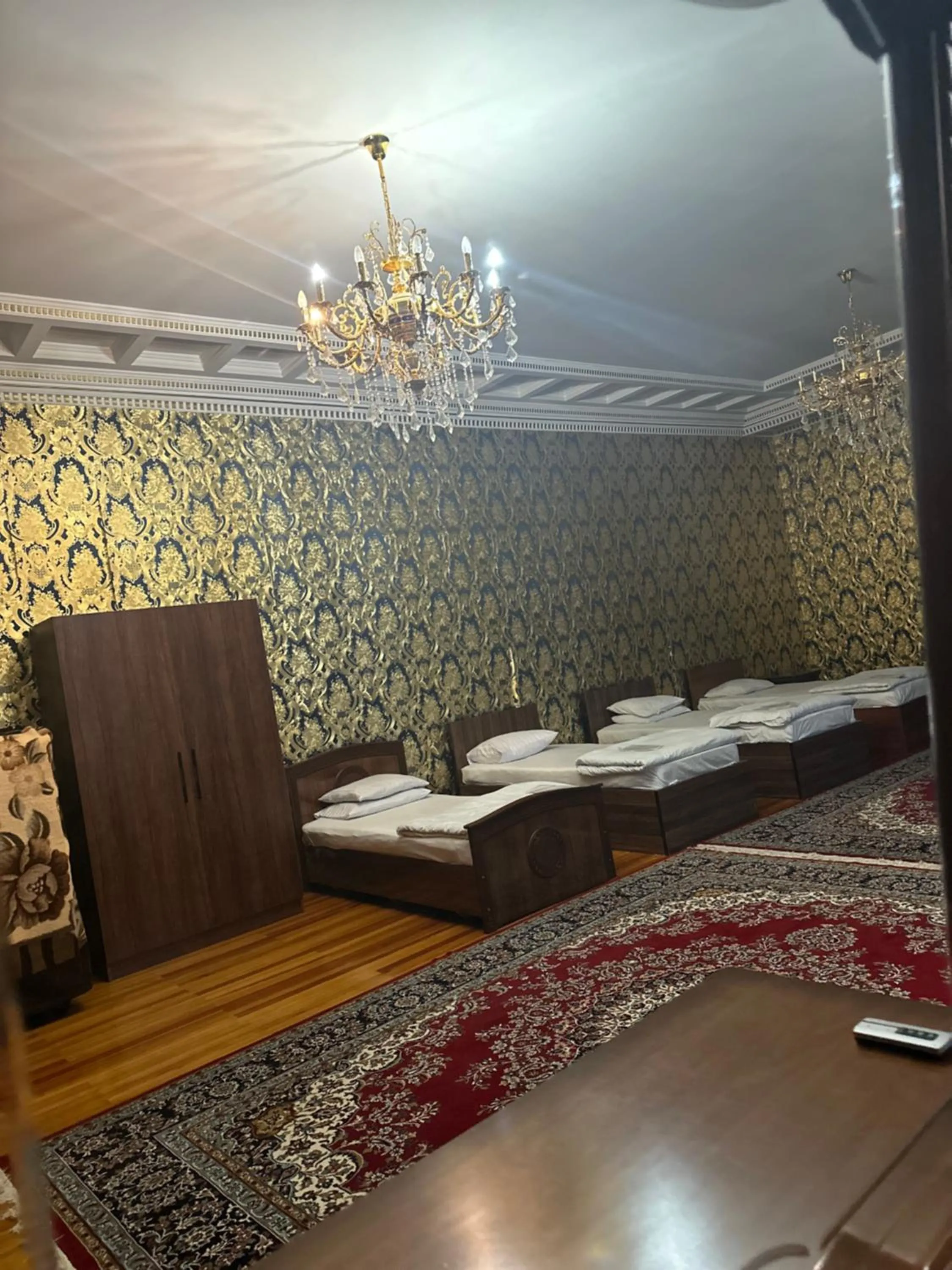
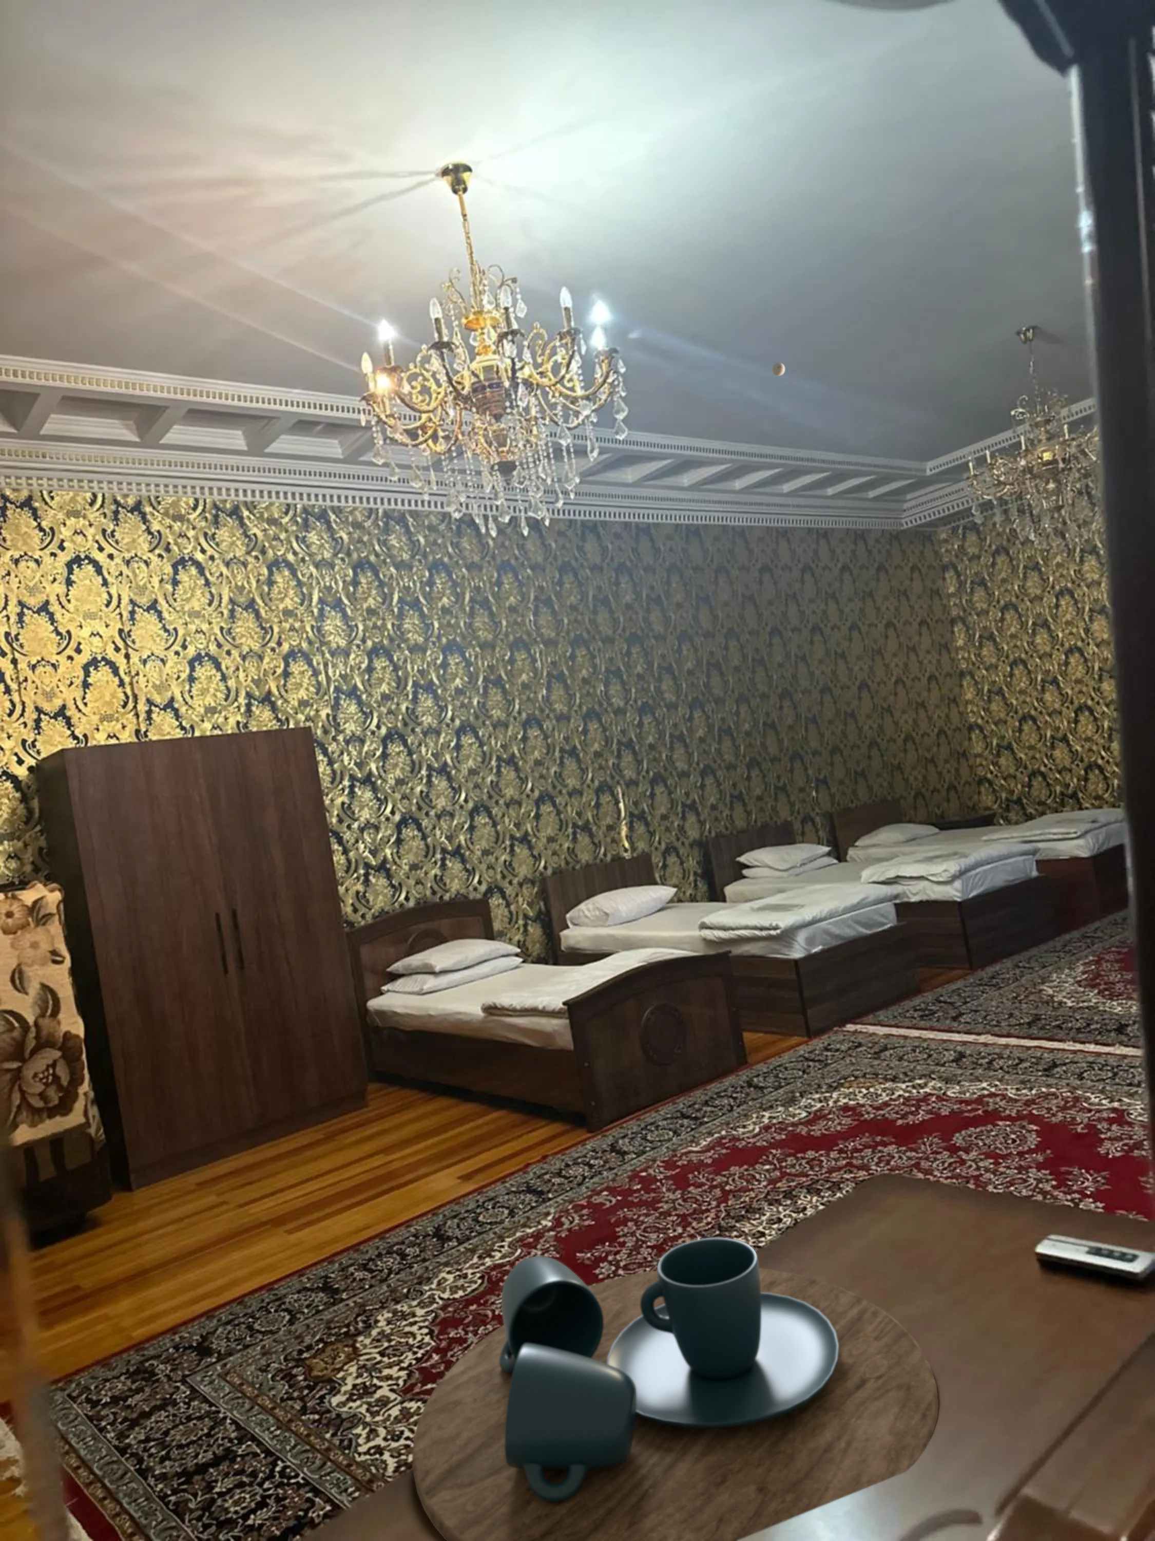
+ cup set [411,1238,939,1541]
+ eyeball [772,362,785,376]
